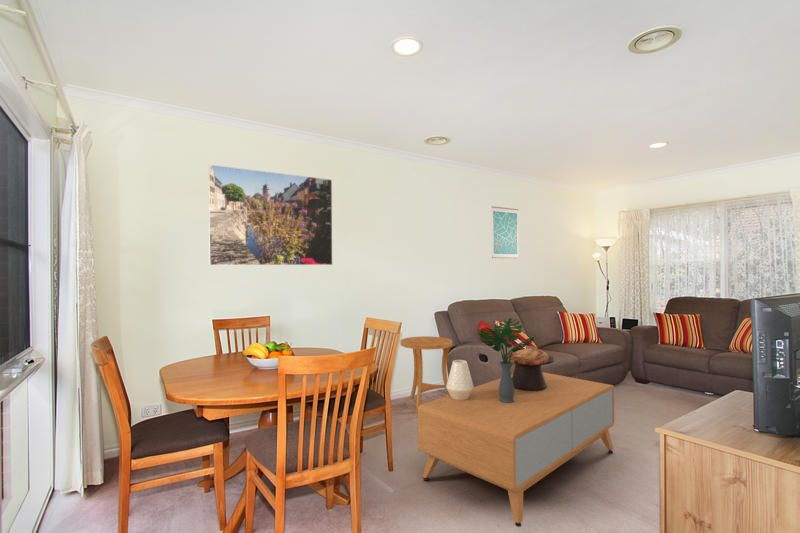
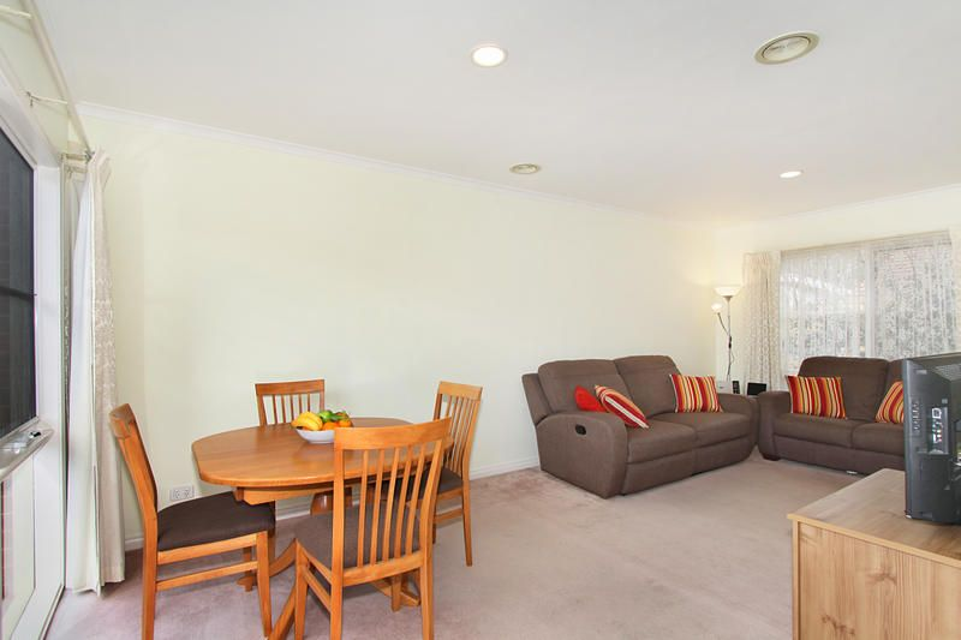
- vase [446,359,475,400]
- side table [399,335,453,414]
- coffee table [417,317,615,528]
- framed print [207,163,334,266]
- wall art [491,205,520,259]
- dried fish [503,345,555,390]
